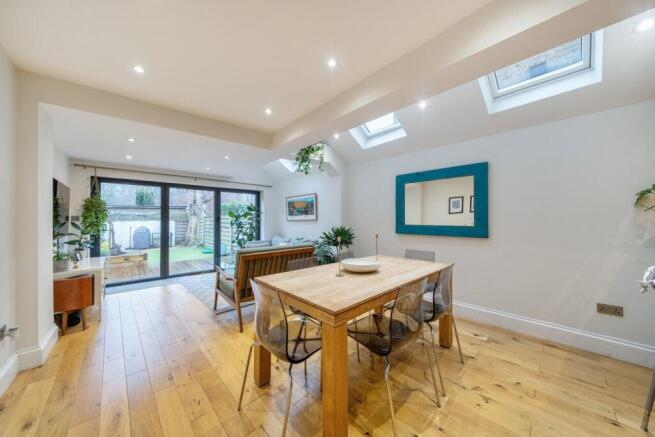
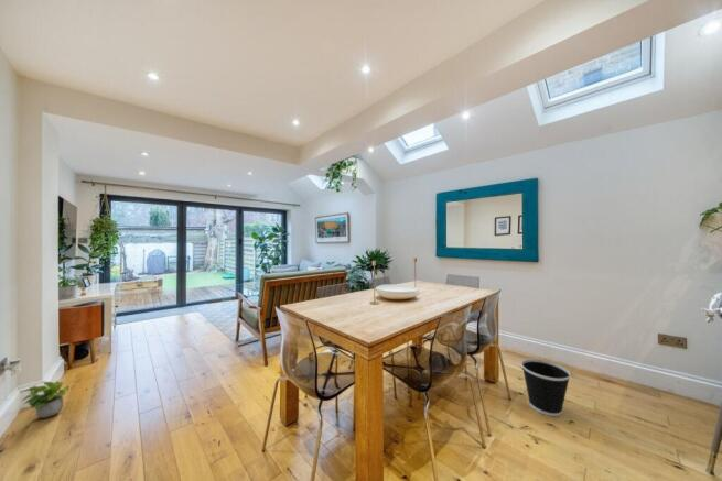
+ potted plant [19,380,71,419]
+ wastebasket [520,358,572,417]
